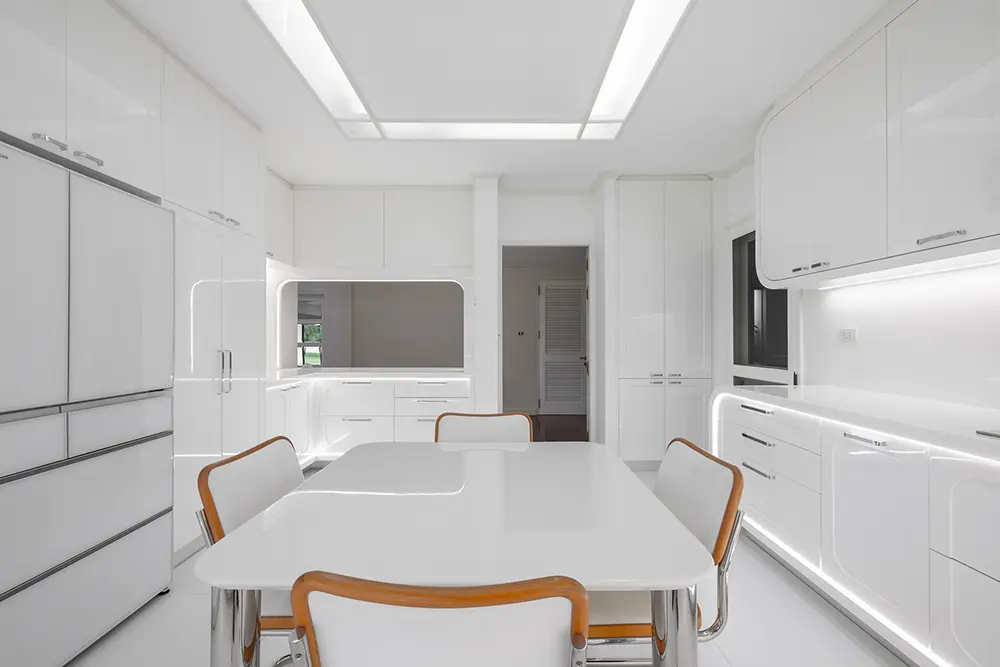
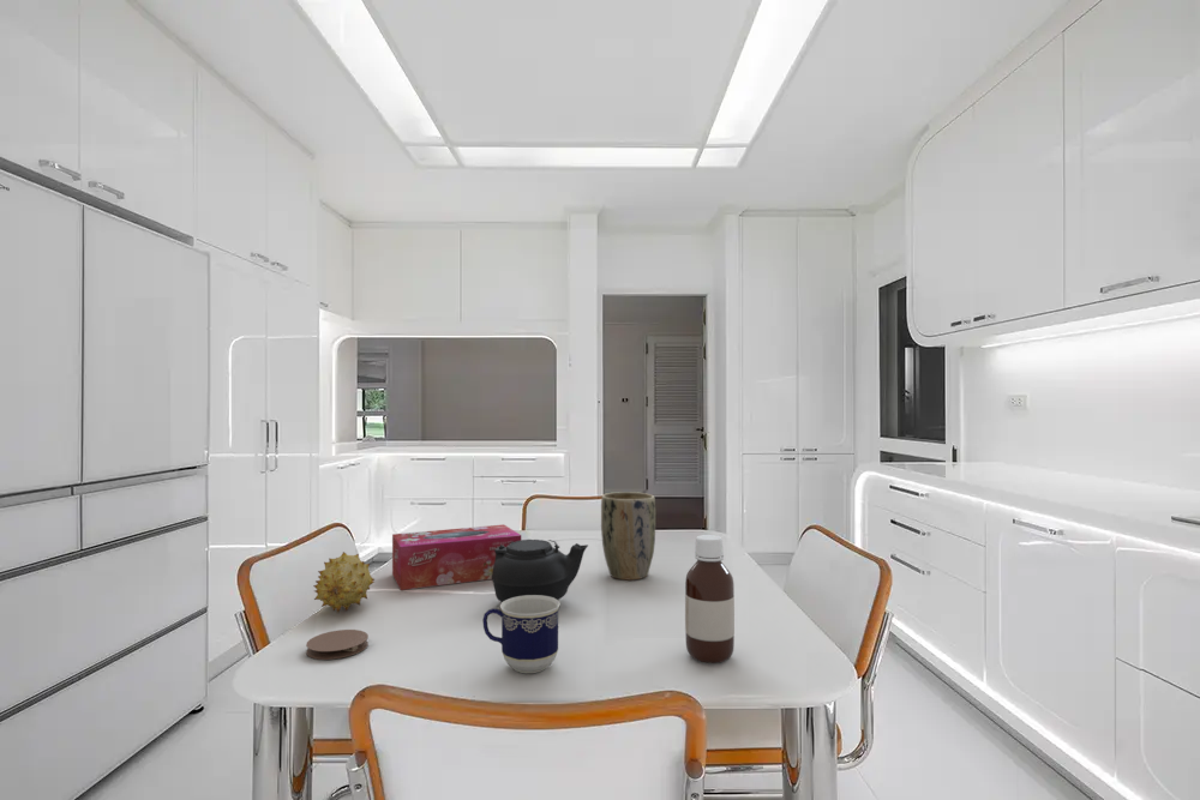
+ plant pot [600,491,656,581]
+ teapot [491,539,589,603]
+ coaster [305,628,370,661]
+ bottle [684,534,736,664]
+ tissue box [391,523,522,591]
+ cup [481,595,562,674]
+ fruit [312,551,376,613]
